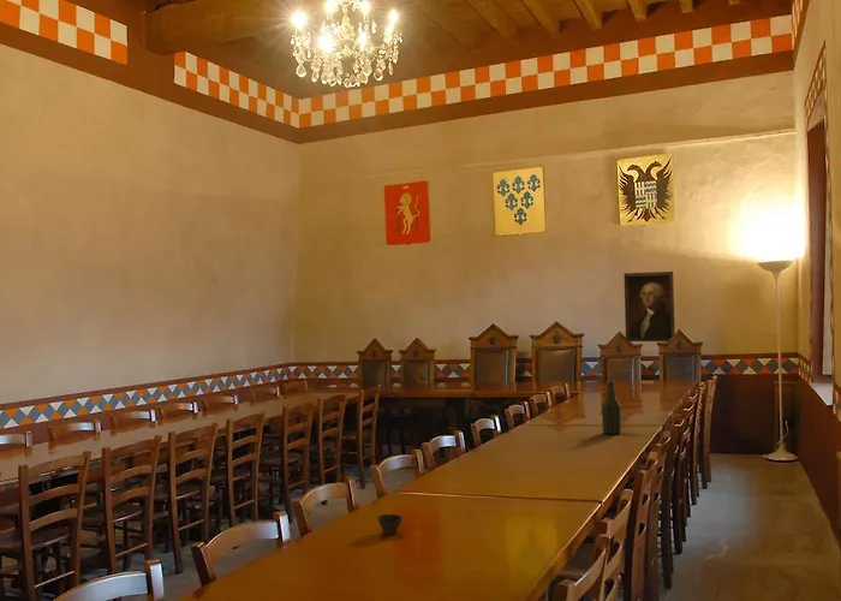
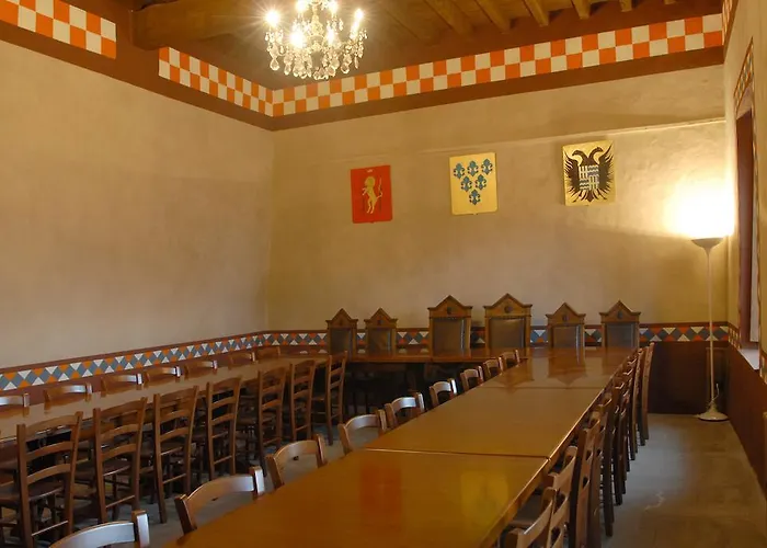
- cup [376,513,404,536]
- portrait [622,270,676,343]
- bottle [601,380,622,435]
